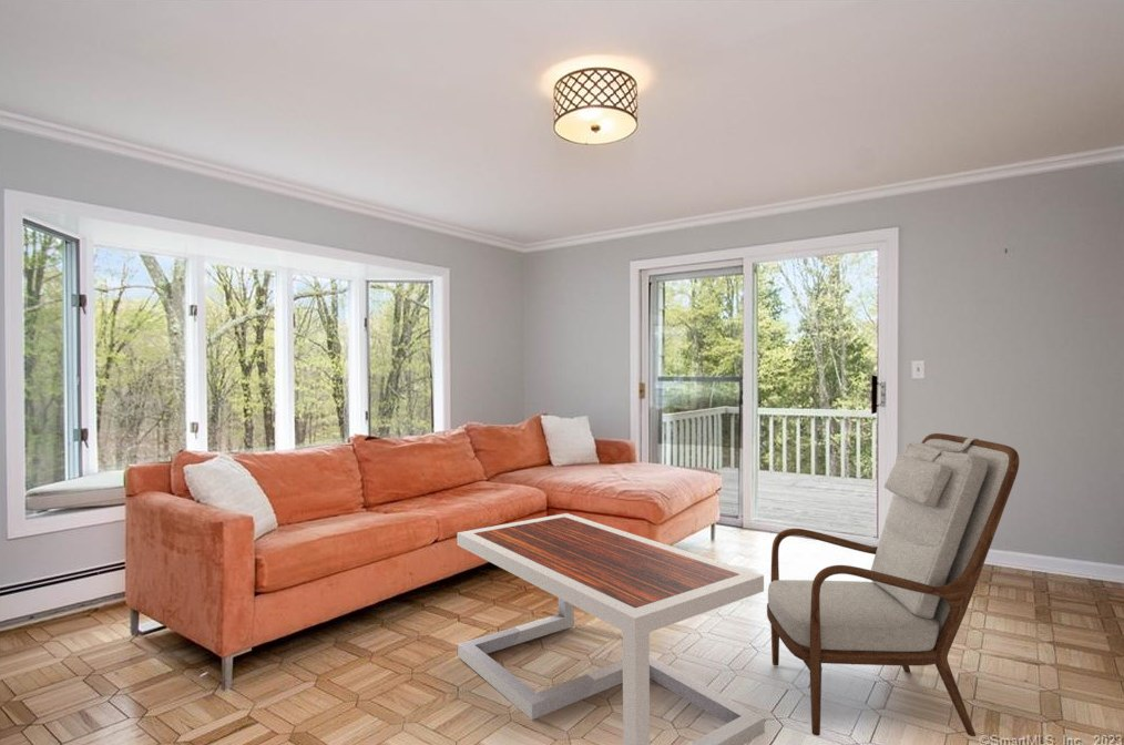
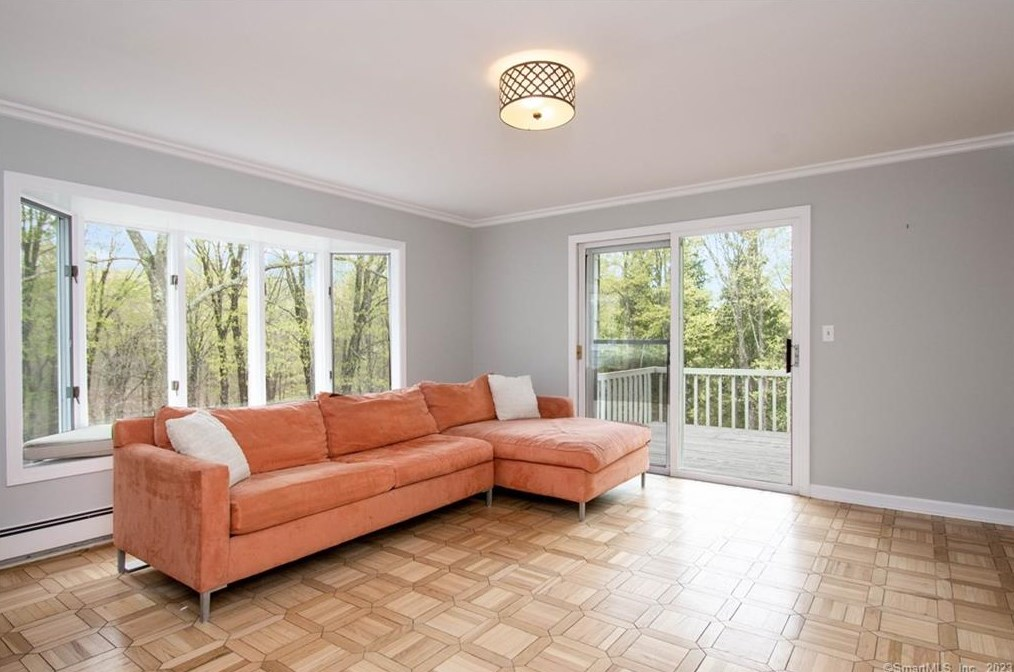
- armchair [766,432,1020,737]
- coffee table [456,512,766,745]
